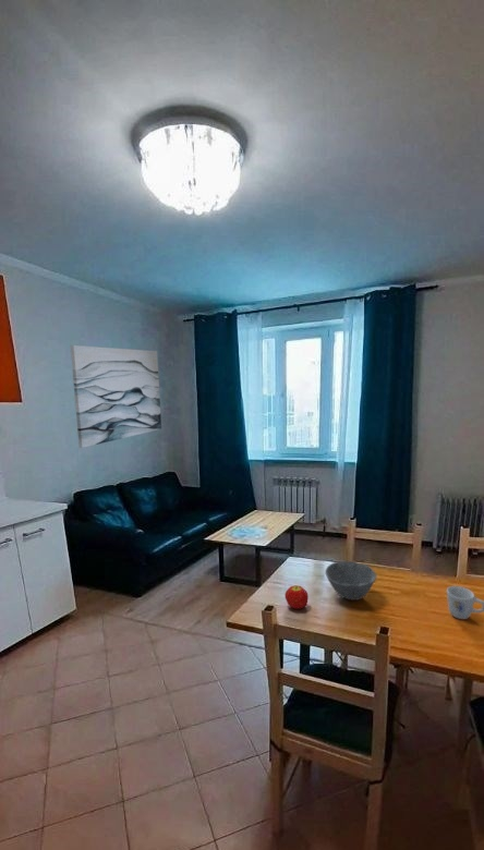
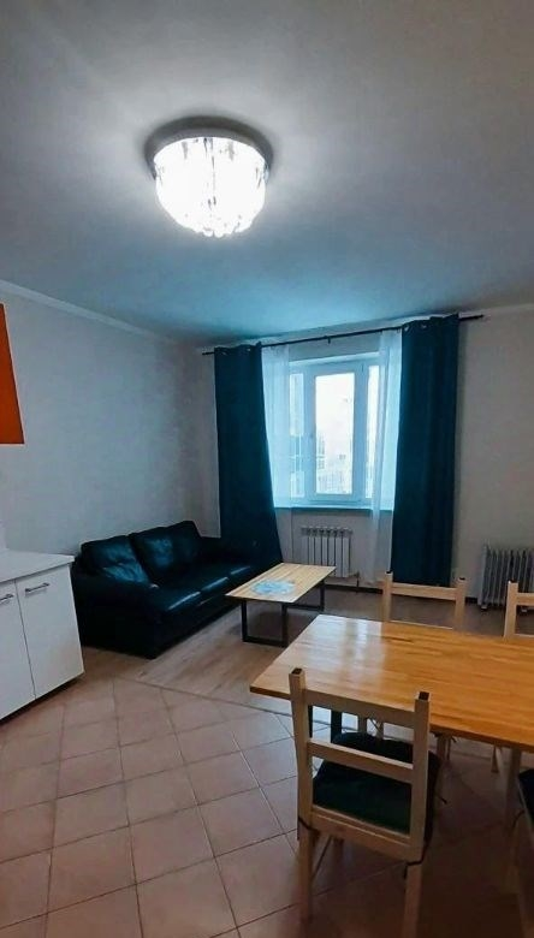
- fruit [285,584,310,610]
- mug [446,585,484,620]
- wall art [70,344,162,449]
- bowl [324,560,377,602]
